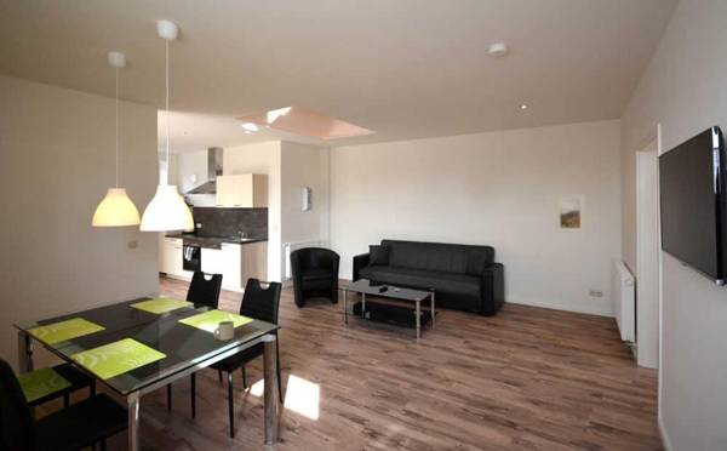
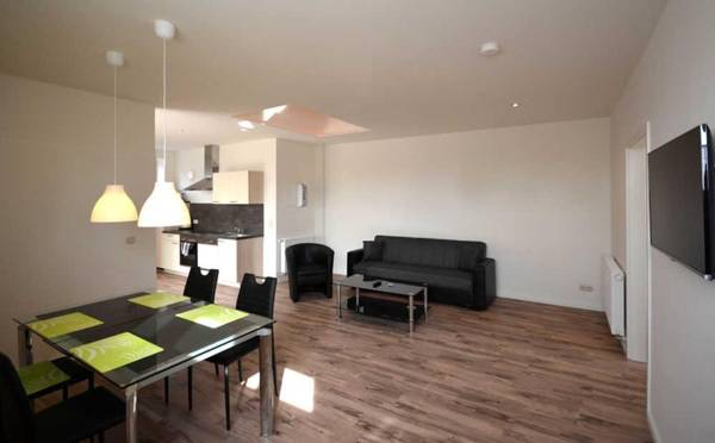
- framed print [554,193,586,234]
- mug [212,320,235,342]
